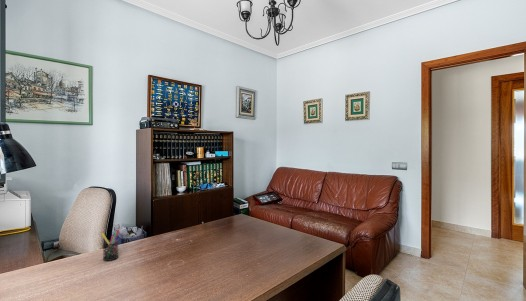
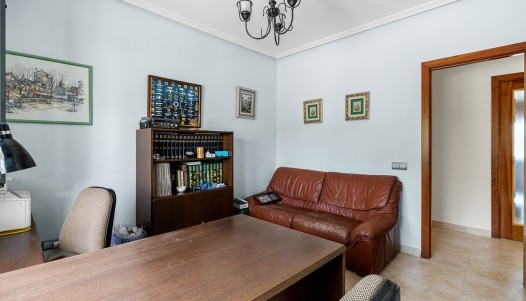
- pen holder [100,229,120,262]
